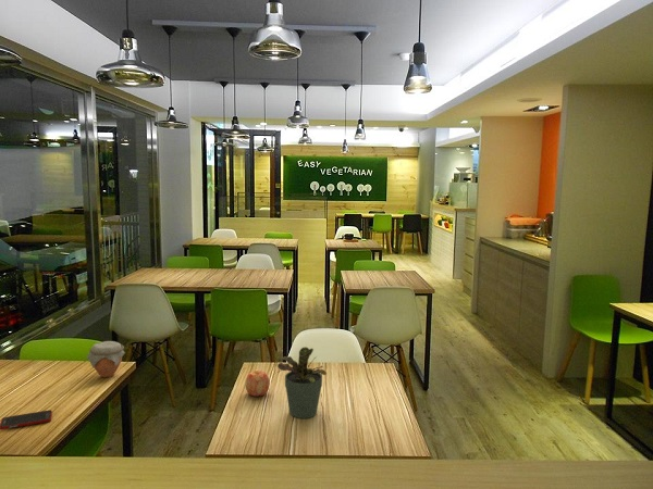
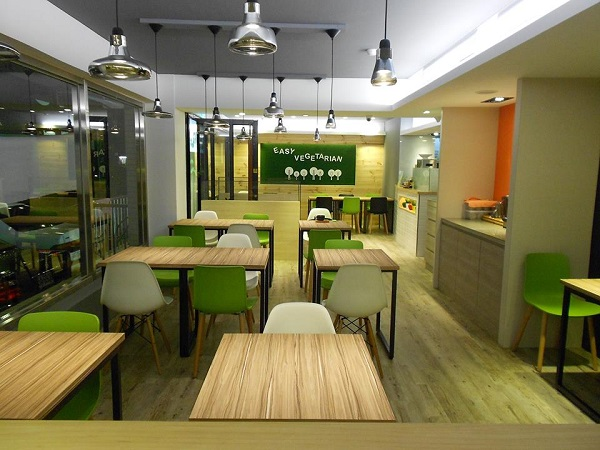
- jar [85,340,126,378]
- apple [244,369,271,397]
- potted plant [276,346,328,419]
- cell phone [0,409,53,430]
